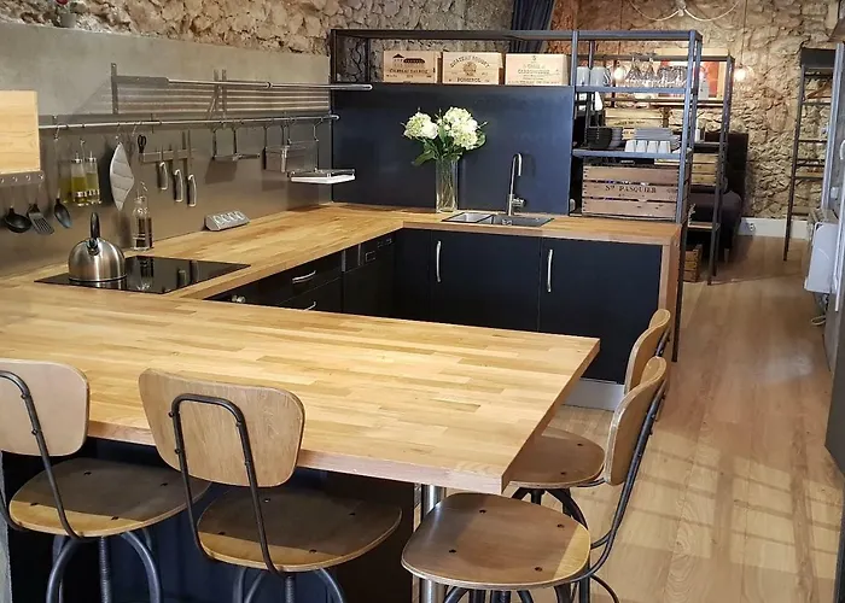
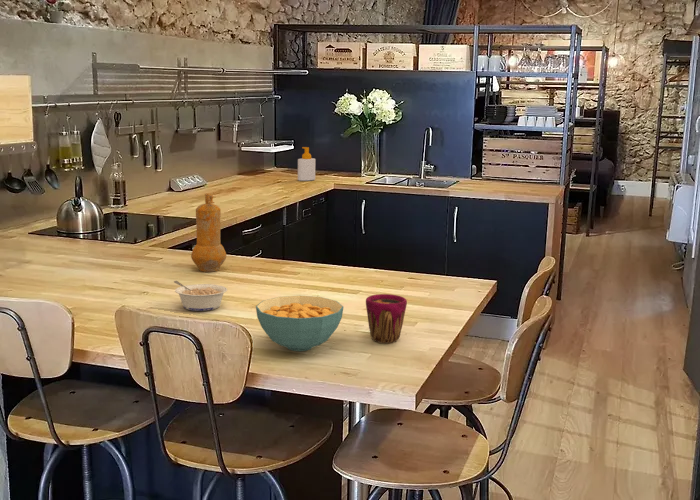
+ pepper mill [190,192,227,273]
+ cup [365,293,408,344]
+ cereal bowl [255,295,344,352]
+ legume [173,280,228,312]
+ soap bottle [297,146,316,182]
